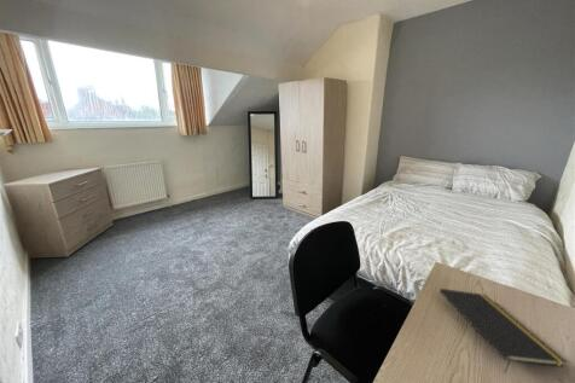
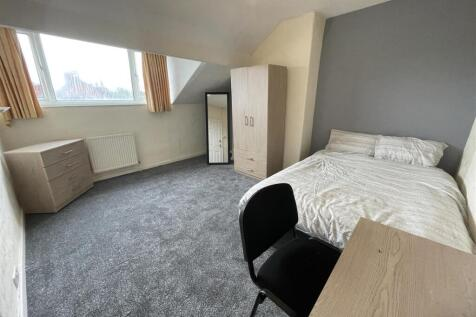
- notepad [438,288,568,375]
